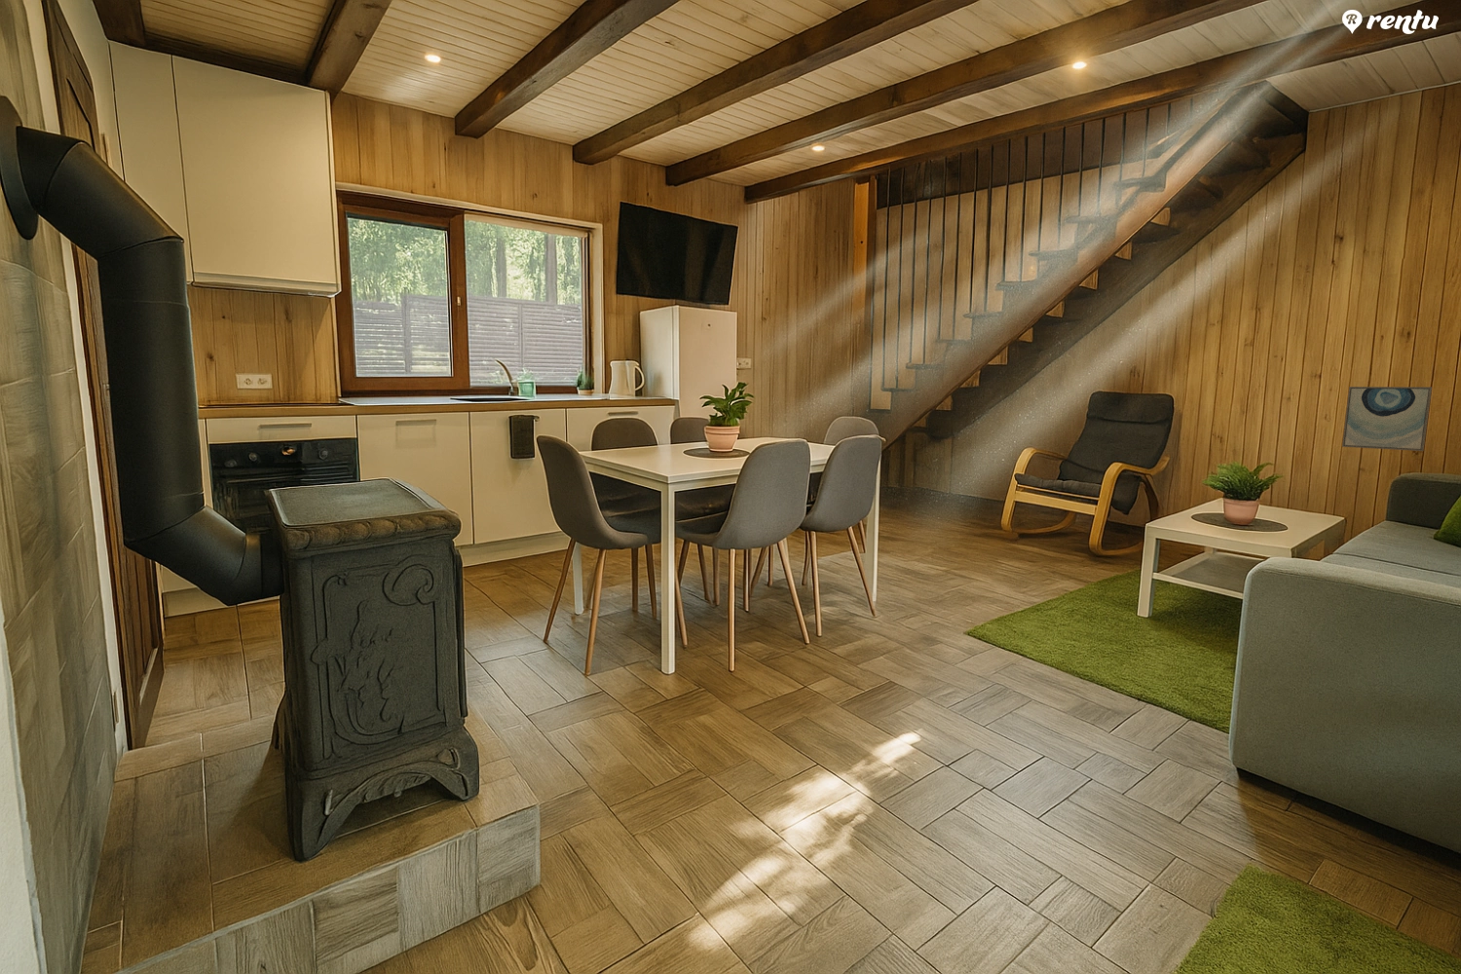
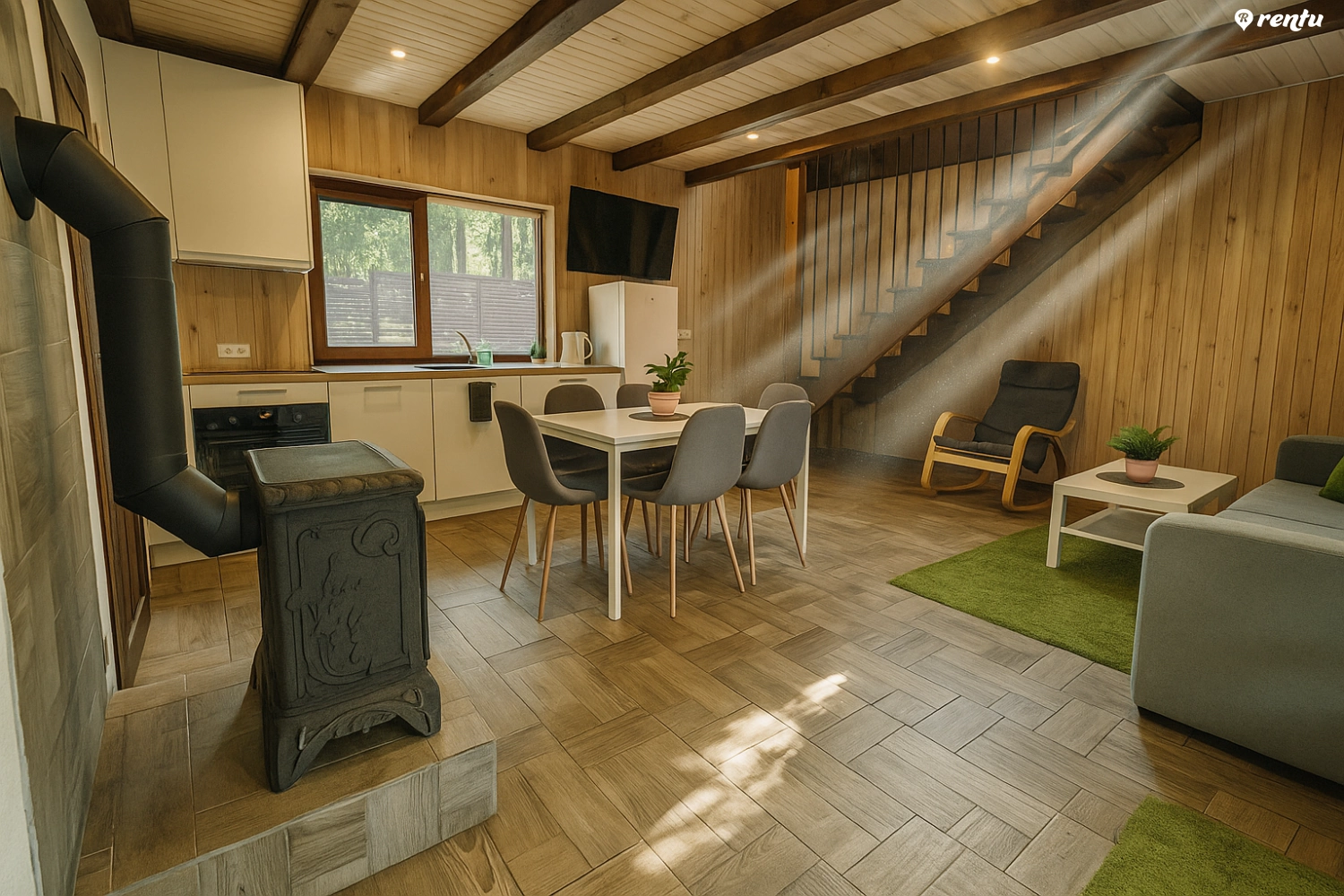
- wall art [1341,386,1433,452]
